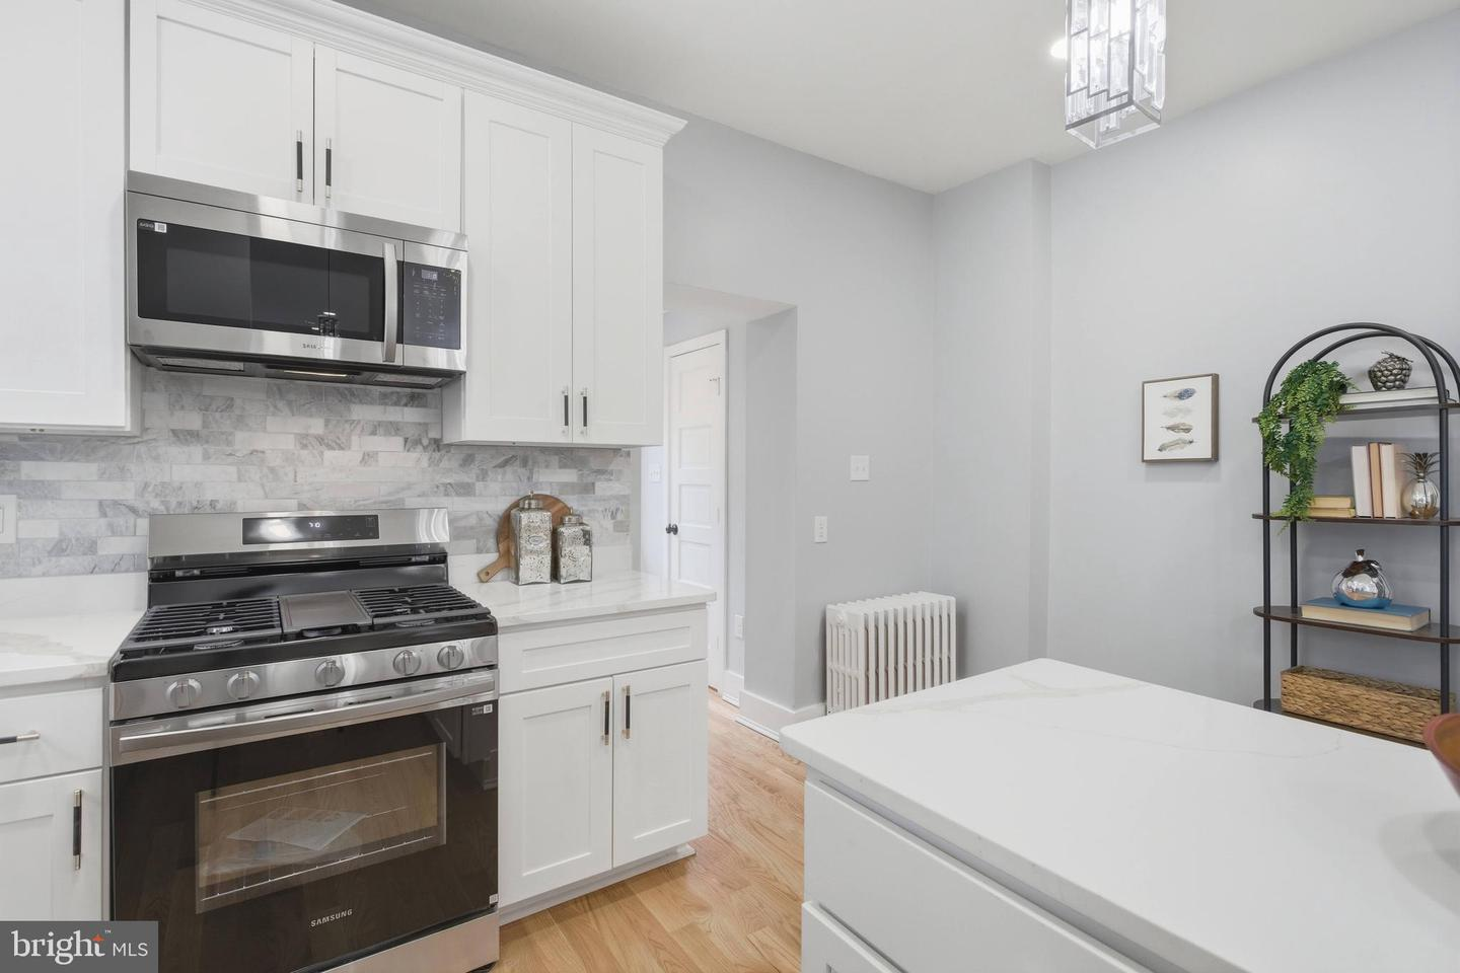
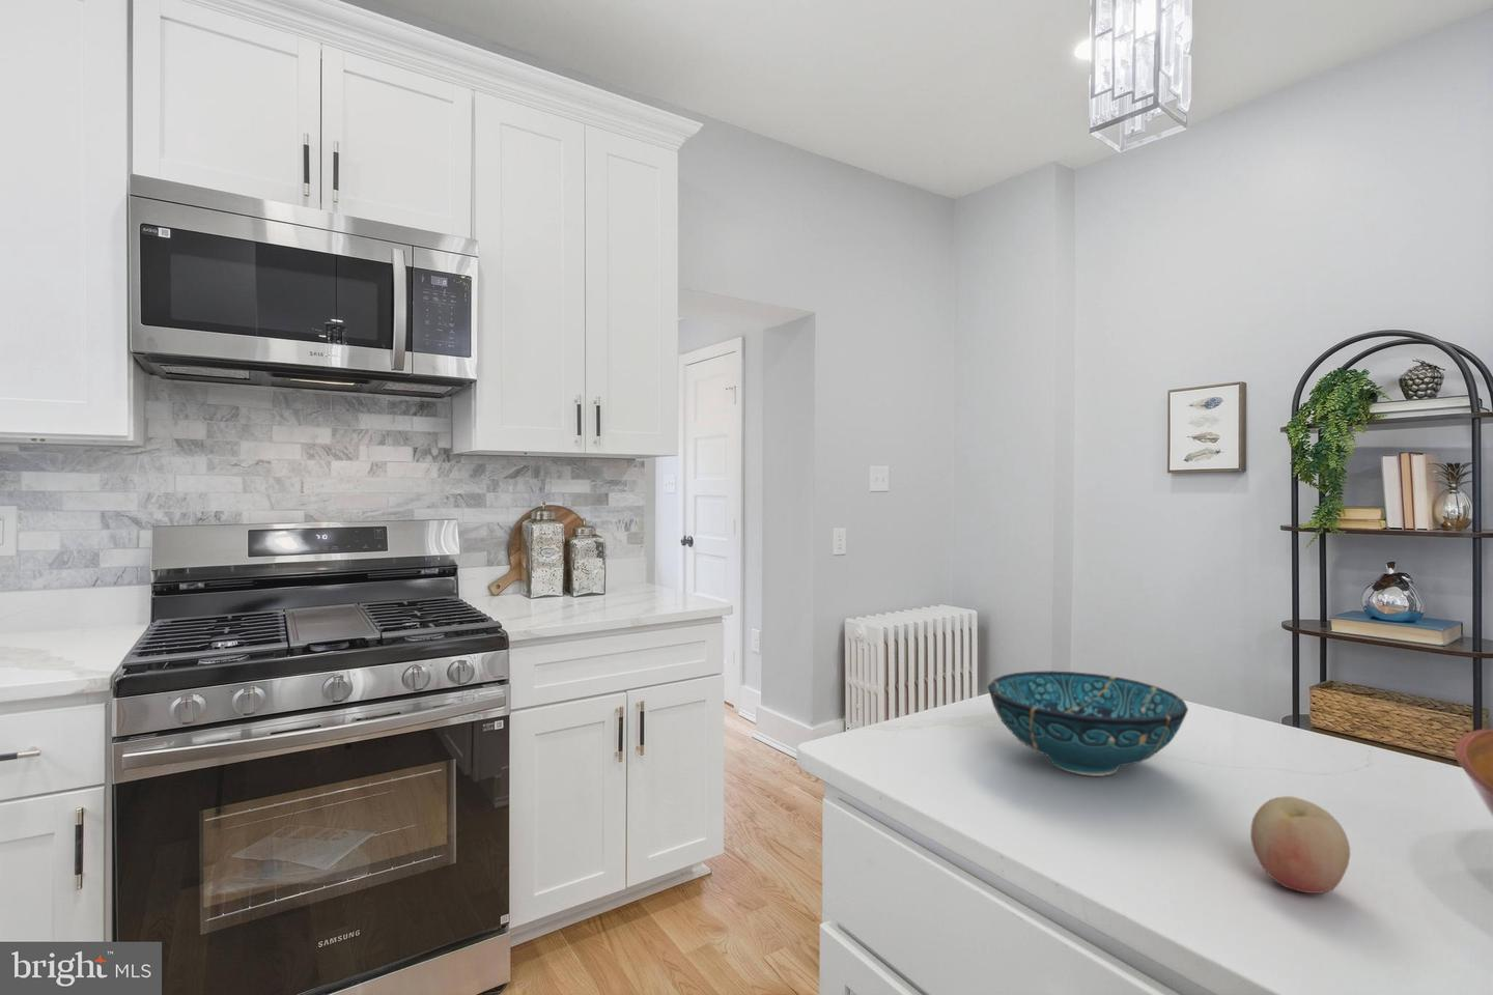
+ fruit [1250,795,1351,894]
+ decorative bowl [986,670,1190,777]
